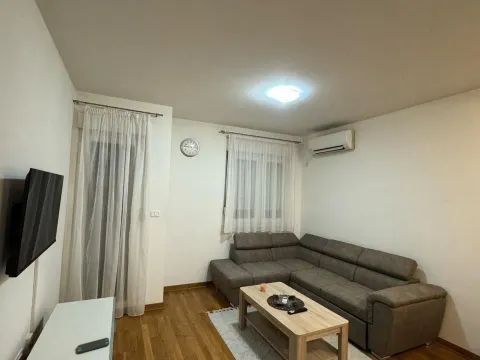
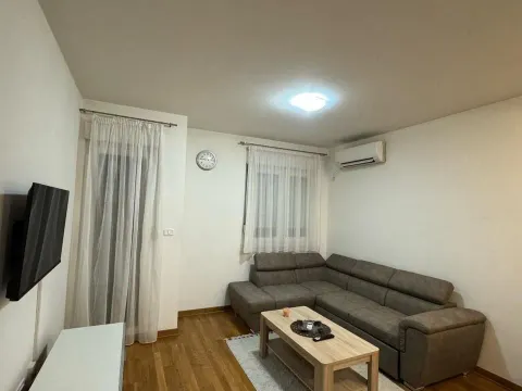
- handheld gaming console [76,337,110,355]
